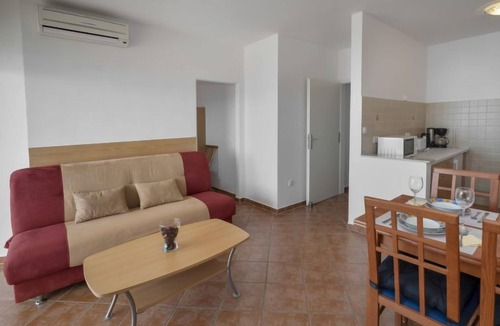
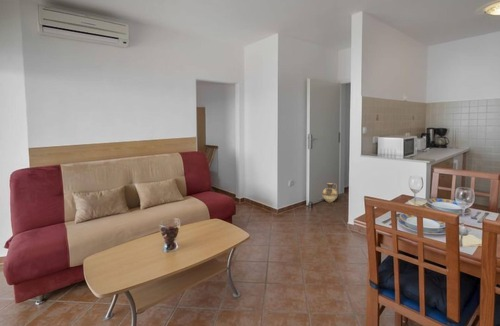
+ ceramic jug [321,182,339,204]
